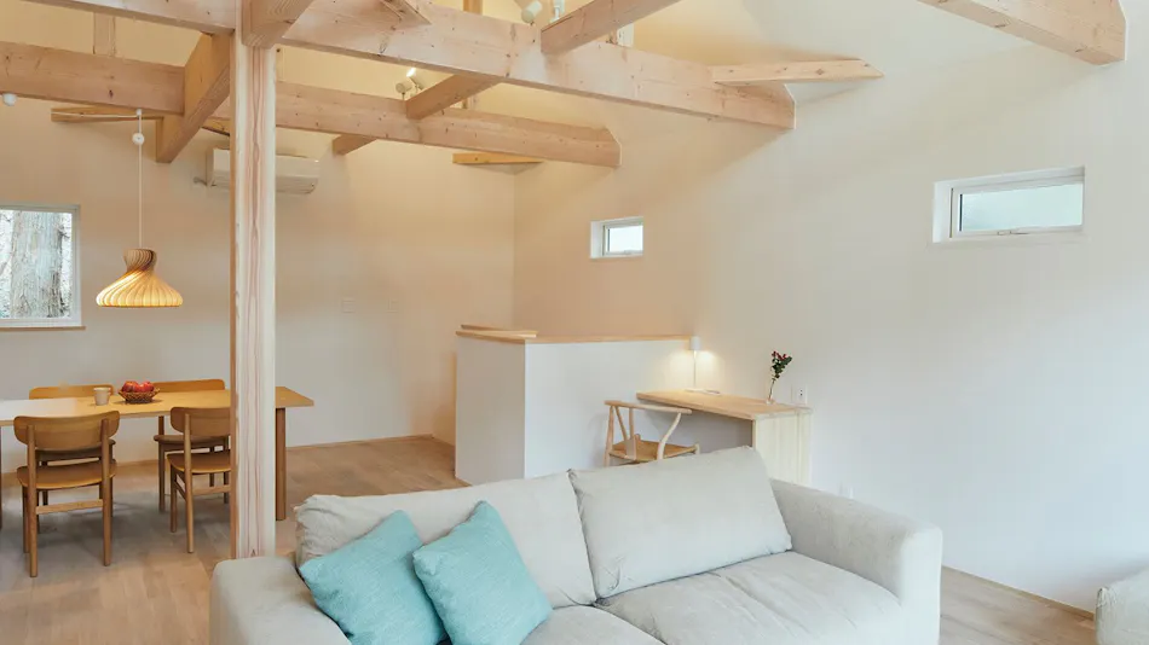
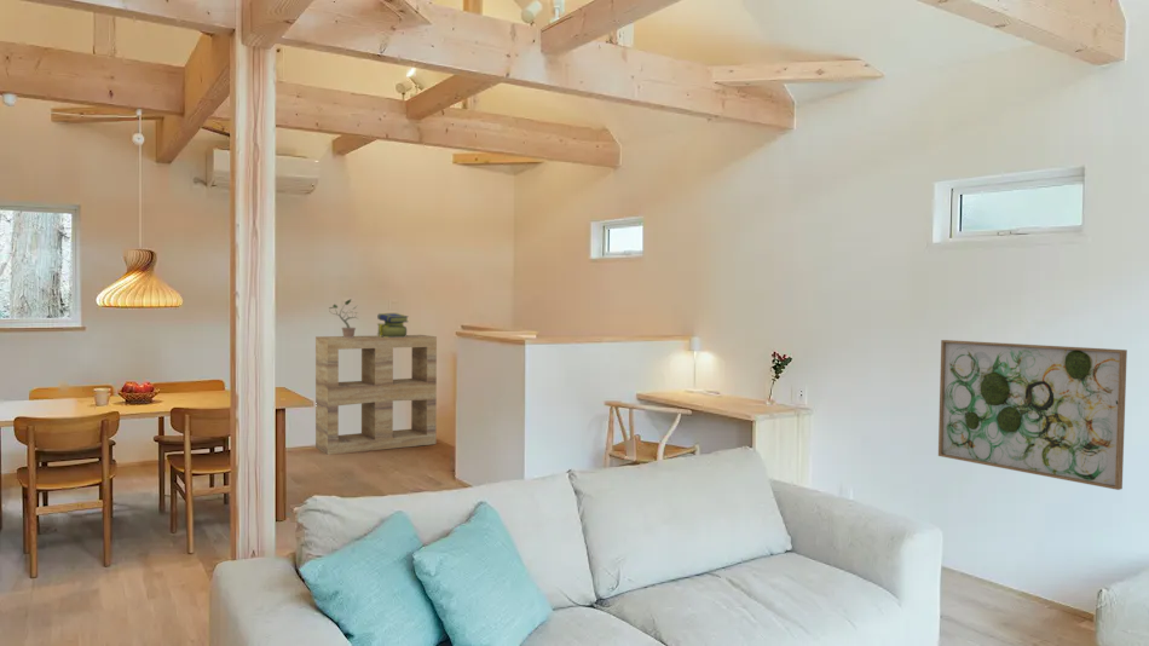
+ potted plant [328,298,359,338]
+ wall art [937,339,1128,491]
+ stack of books [376,312,409,338]
+ shelving unit [314,334,438,456]
